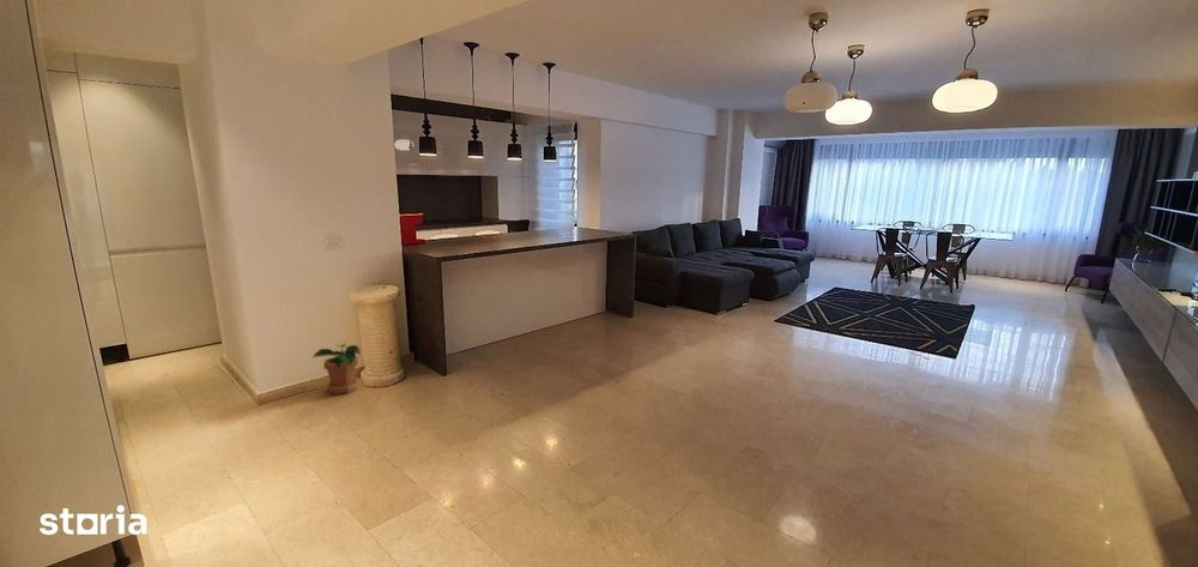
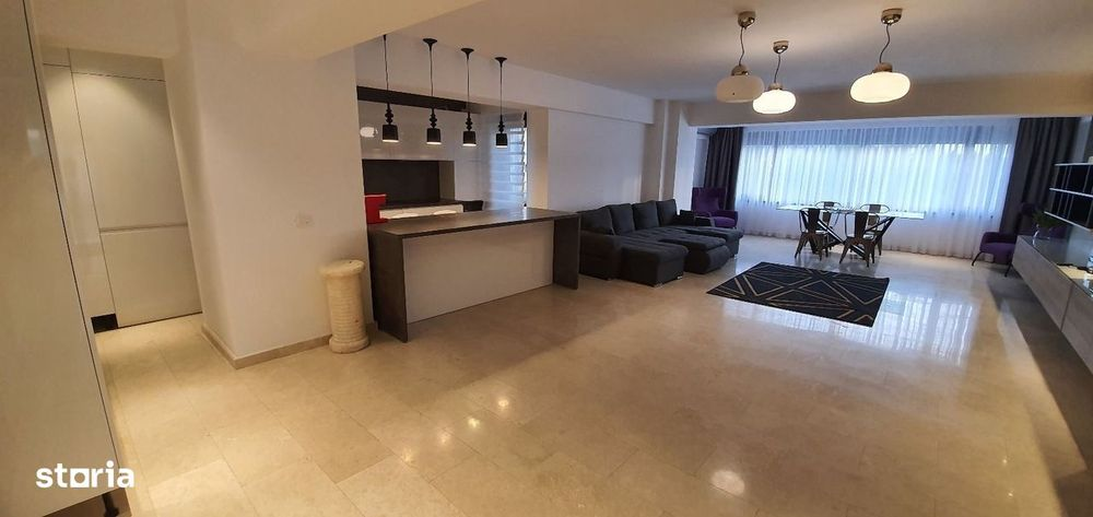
- potted plant [311,342,362,396]
